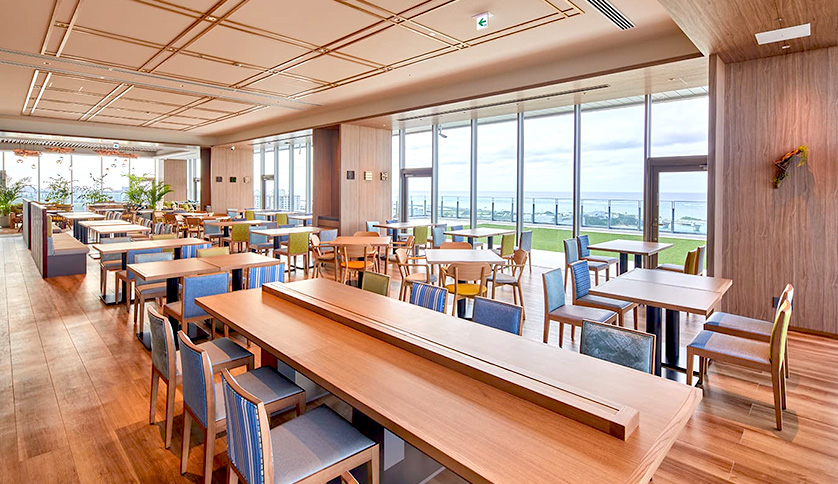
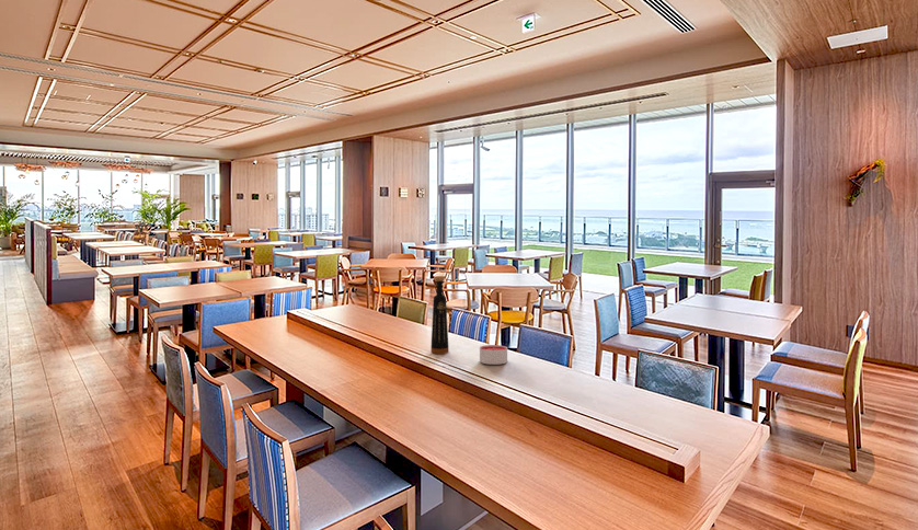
+ bottle [429,275,450,355]
+ candle [479,344,508,366]
